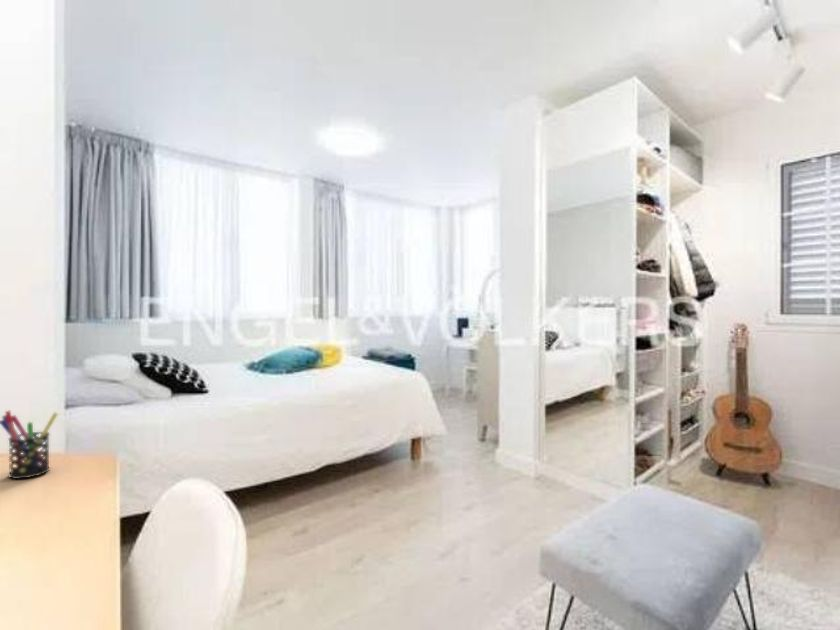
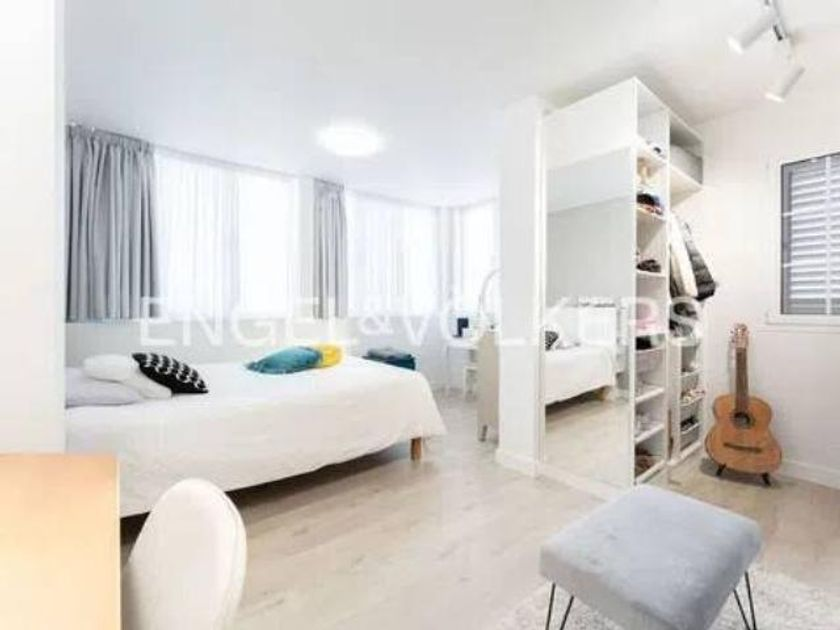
- pen holder [0,410,59,480]
